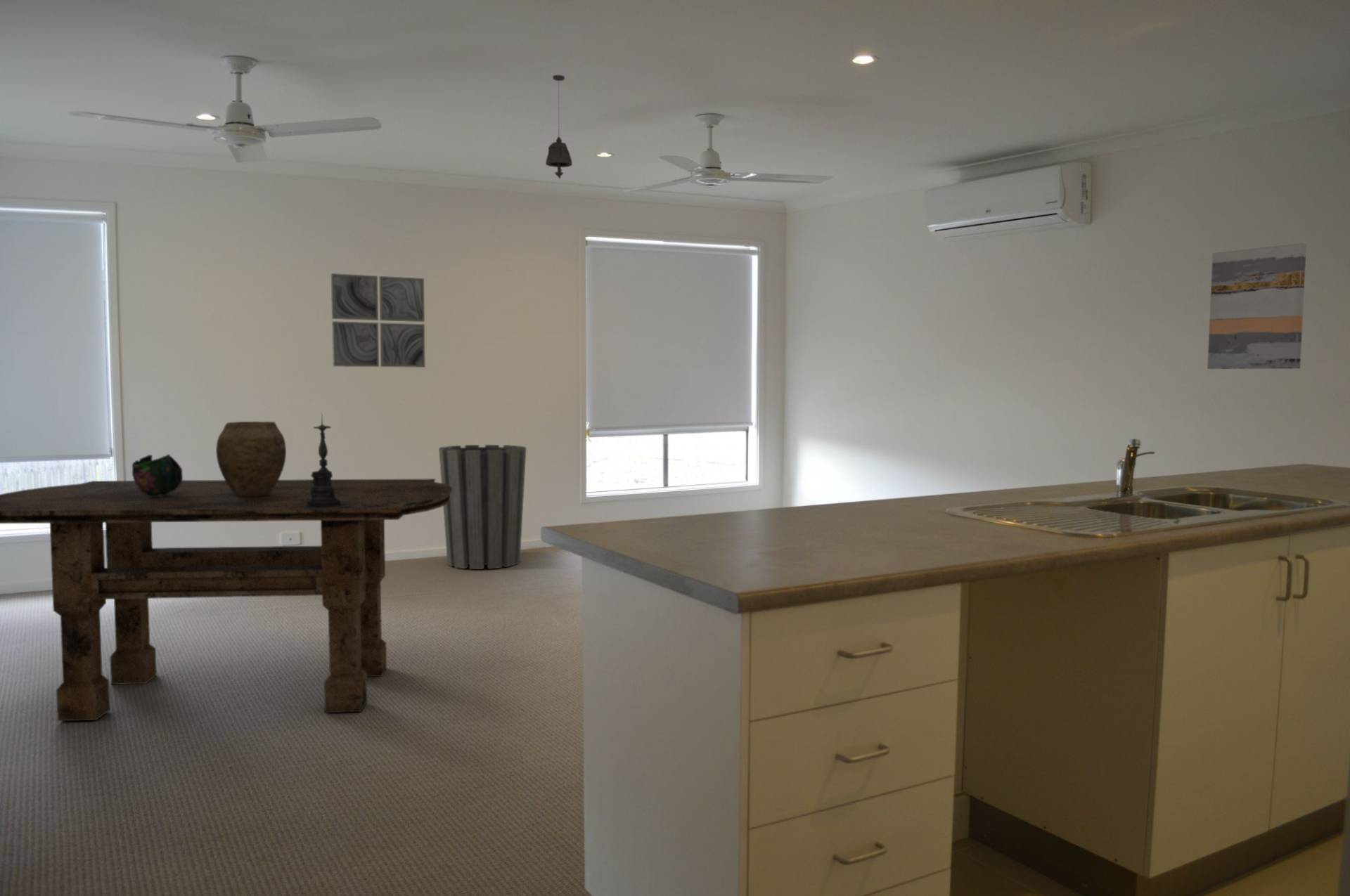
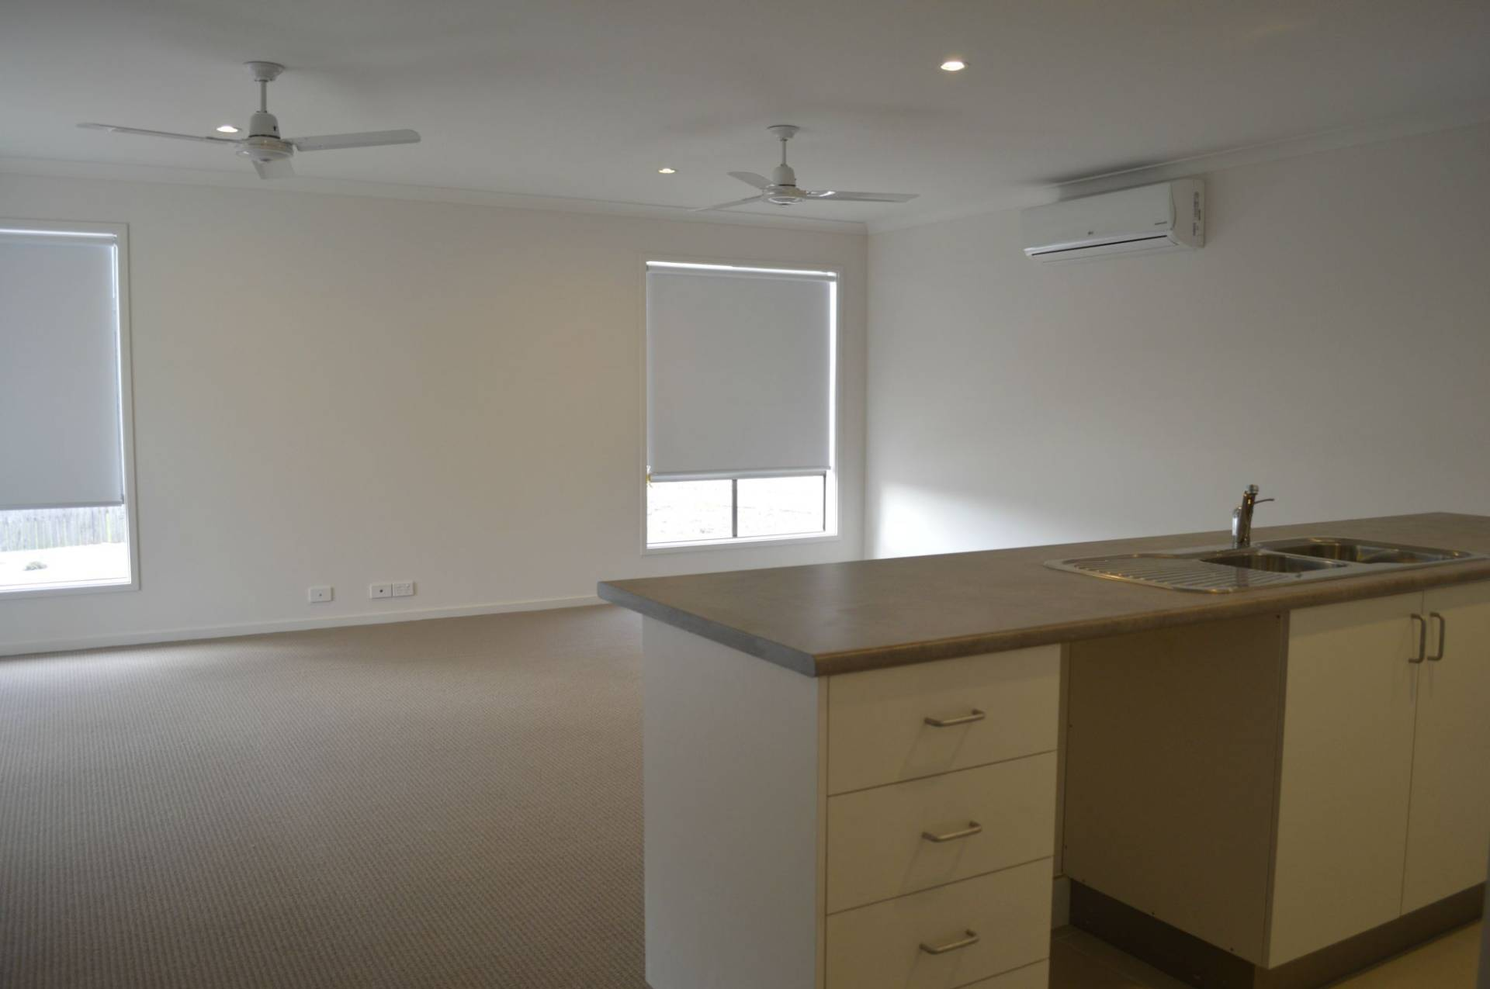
- decorative bowl [131,453,184,497]
- trash can [438,444,527,570]
- wall art [1207,242,1307,370]
- dining table [0,478,452,722]
- pendant light [545,74,573,179]
- vase [215,421,287,498]
- wall art [330,273,426,368]
- candle holder [300,413,353,510]
